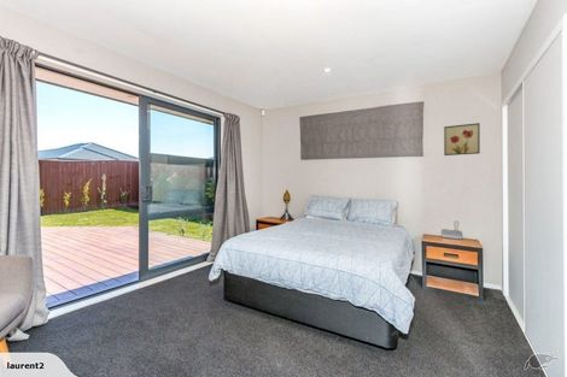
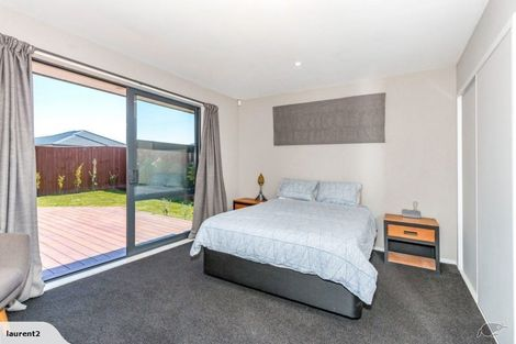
- wall art [443,122,481,157]
